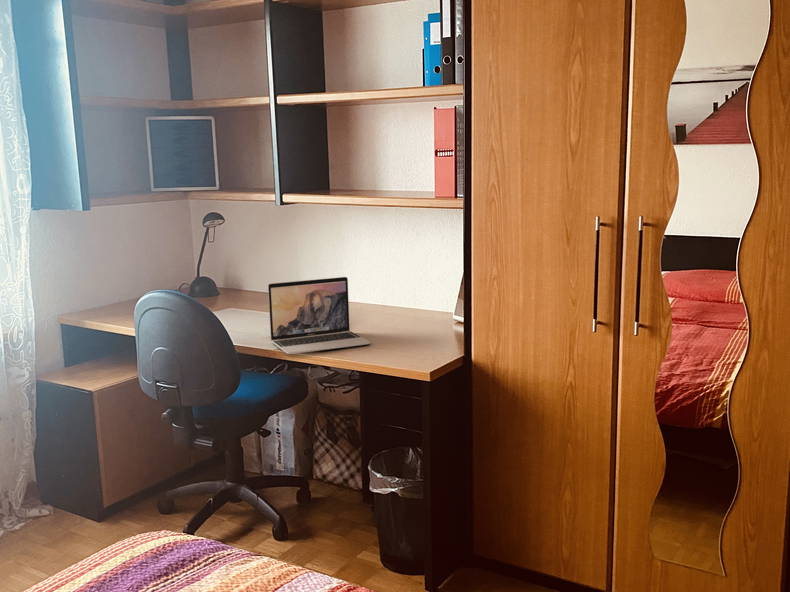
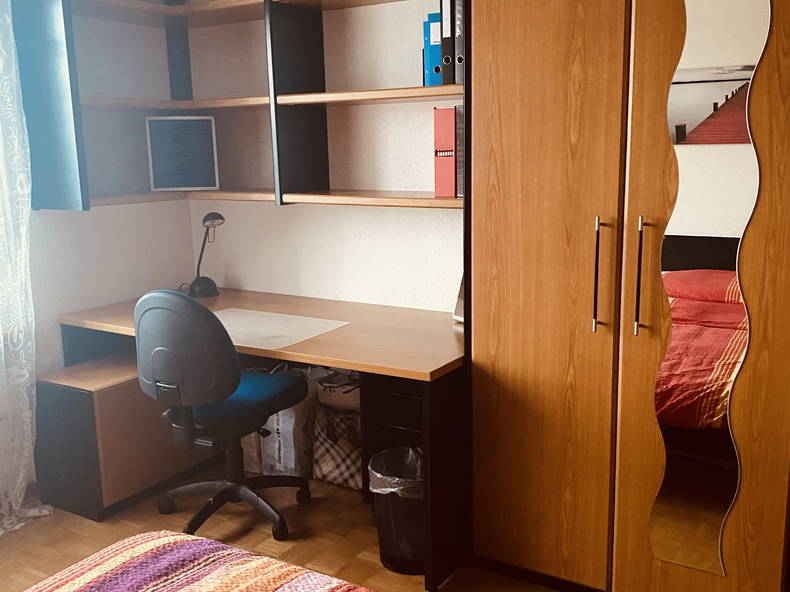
- laptop [267,276,372,355]
